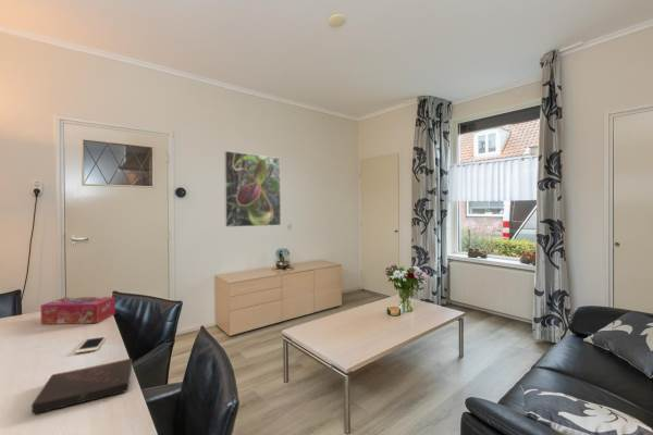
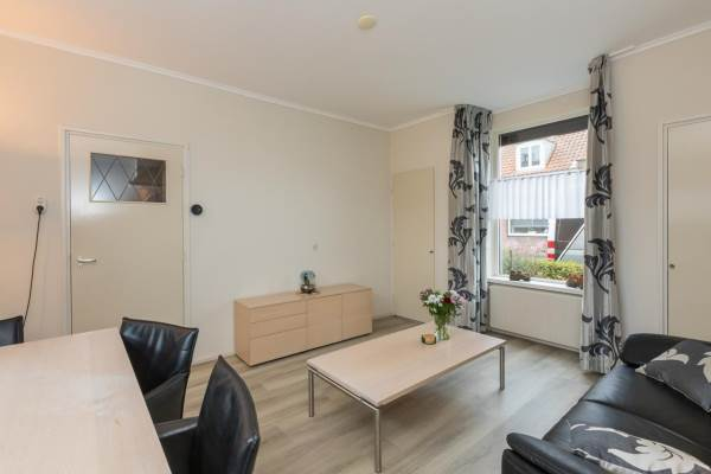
- book [30,358,133,415]
- tissue box [39,296,116,325]
- cell phone [74,335,108,355]
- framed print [223,150,282,228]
